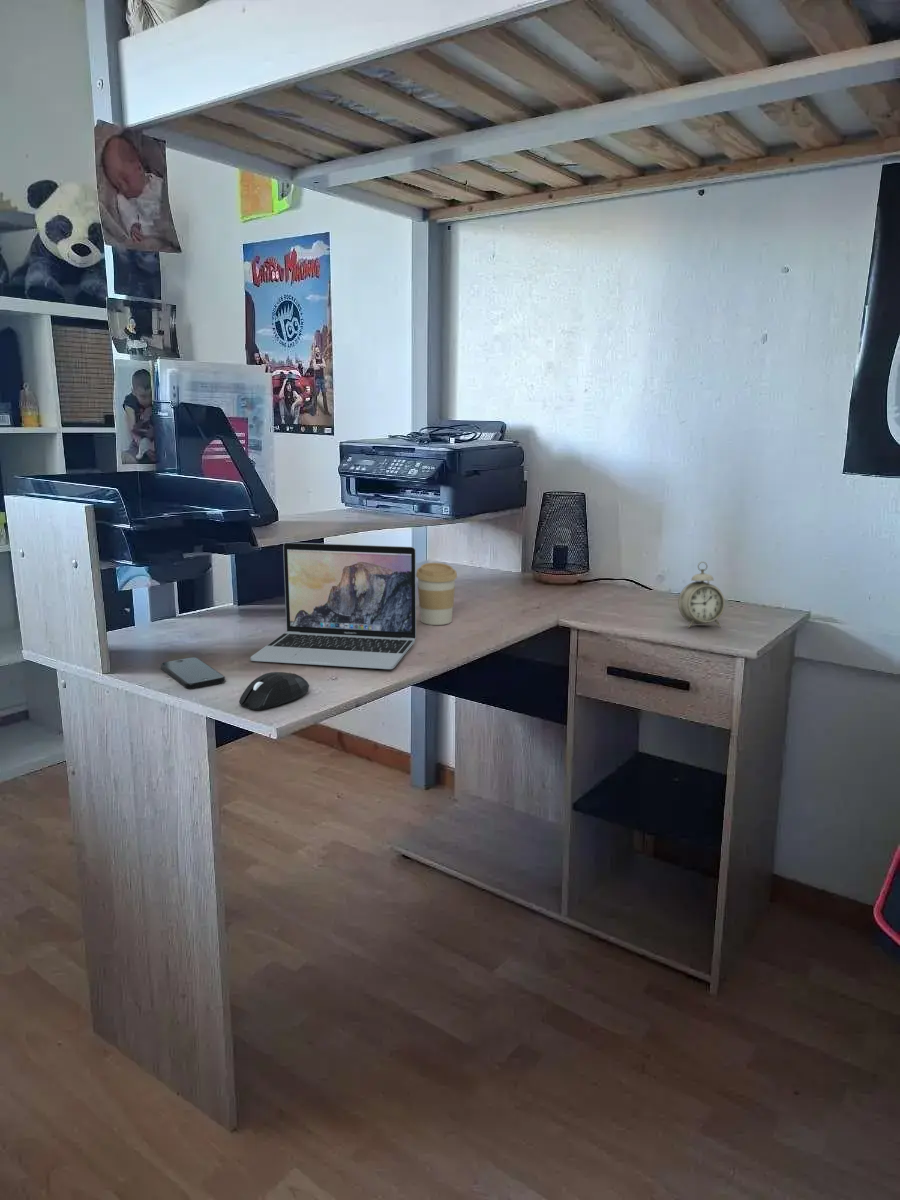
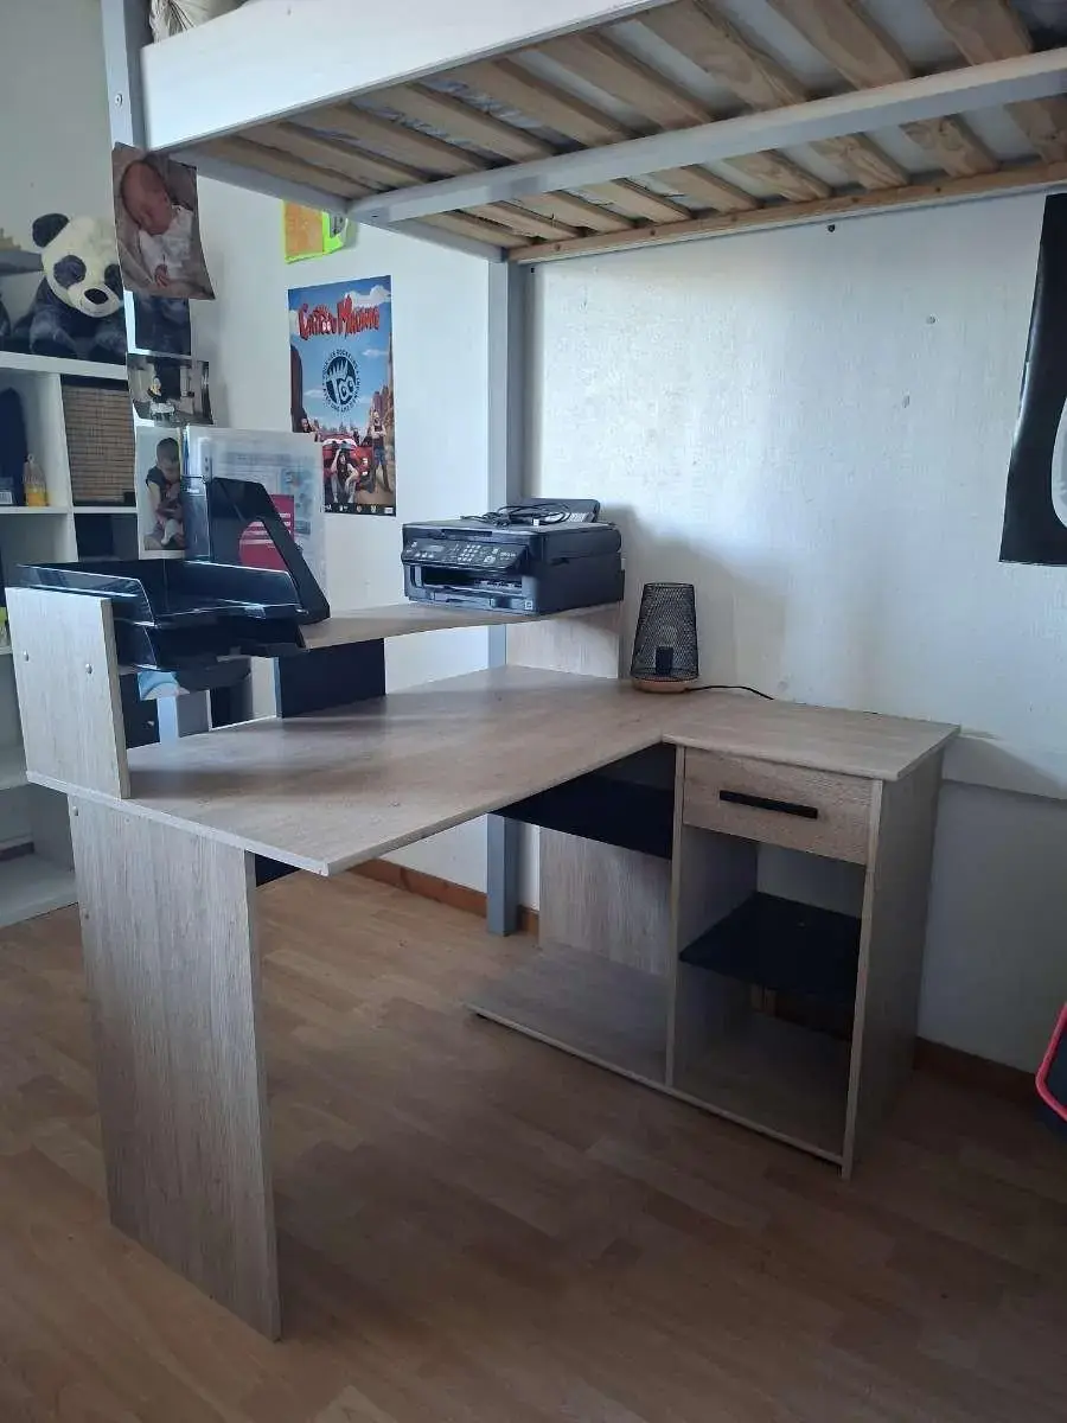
- smartphone [160,657,226,690]
- laptop [250,541,417,670]
- mouse [238,671,310,711]
- coffee cup [416,562,458,626]
- alarm clock [677,561,726,629]
